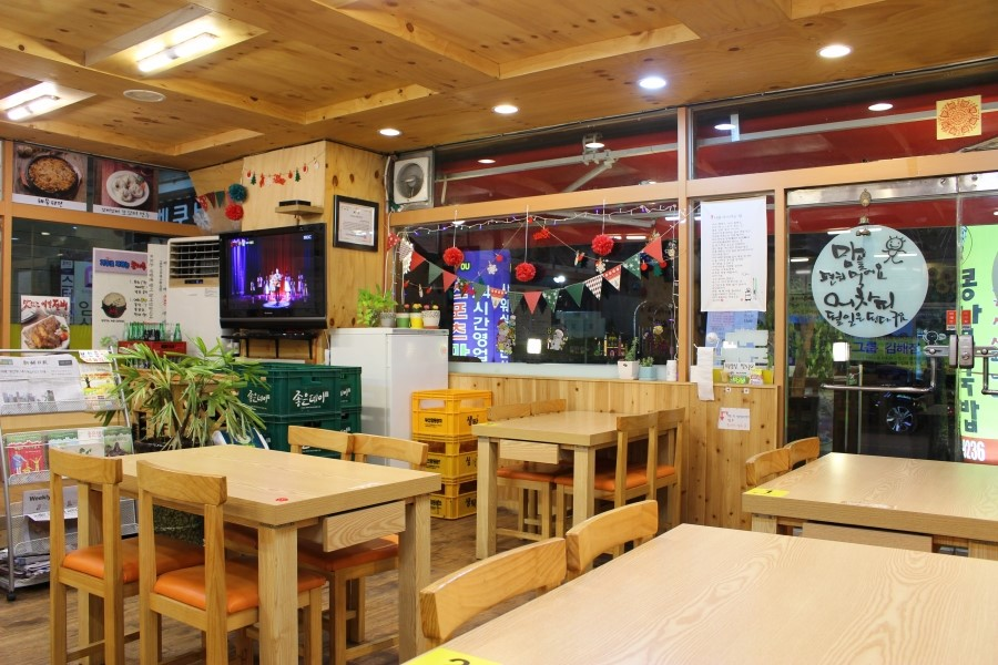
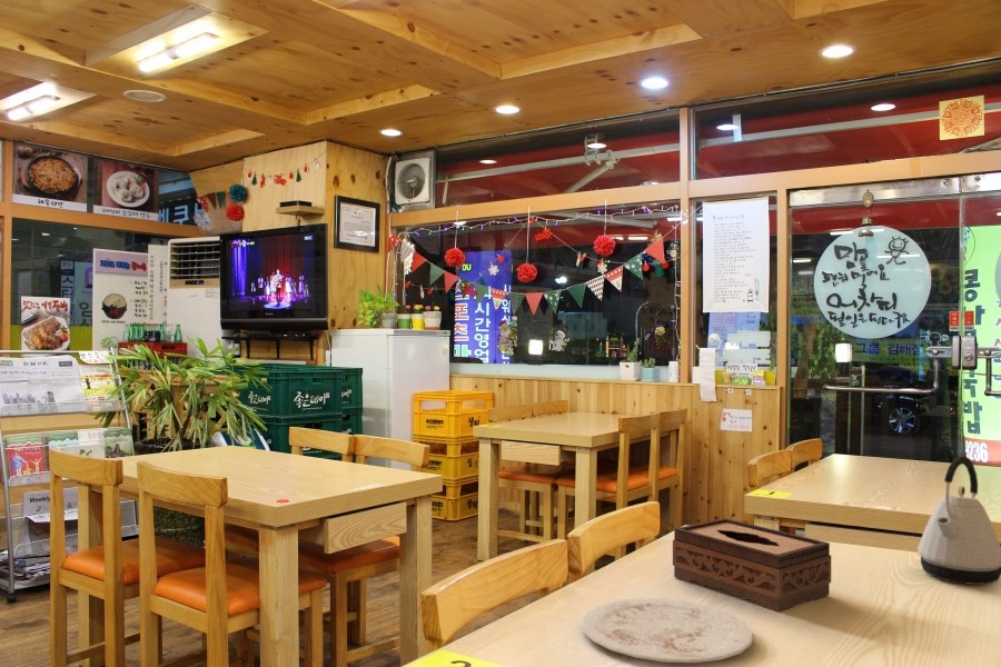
+ tissue box [672,517,832,613]
+ plate [581,597,754,664]
+ kettle [916,456,1001,586]
